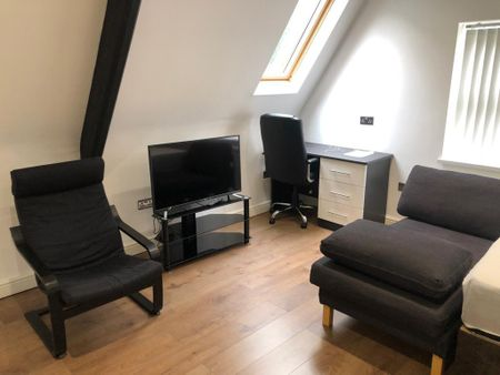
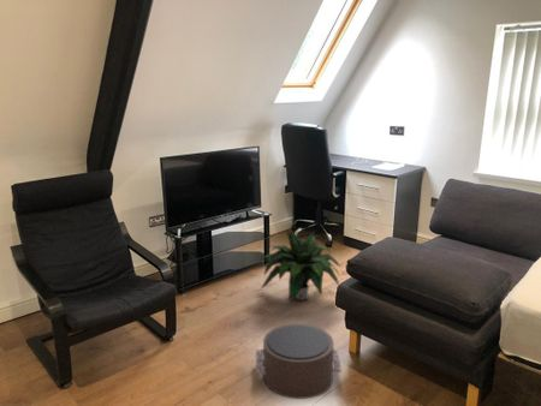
+ potted plant [258,228,341,304]
+ pouf [254,323,343,400]
